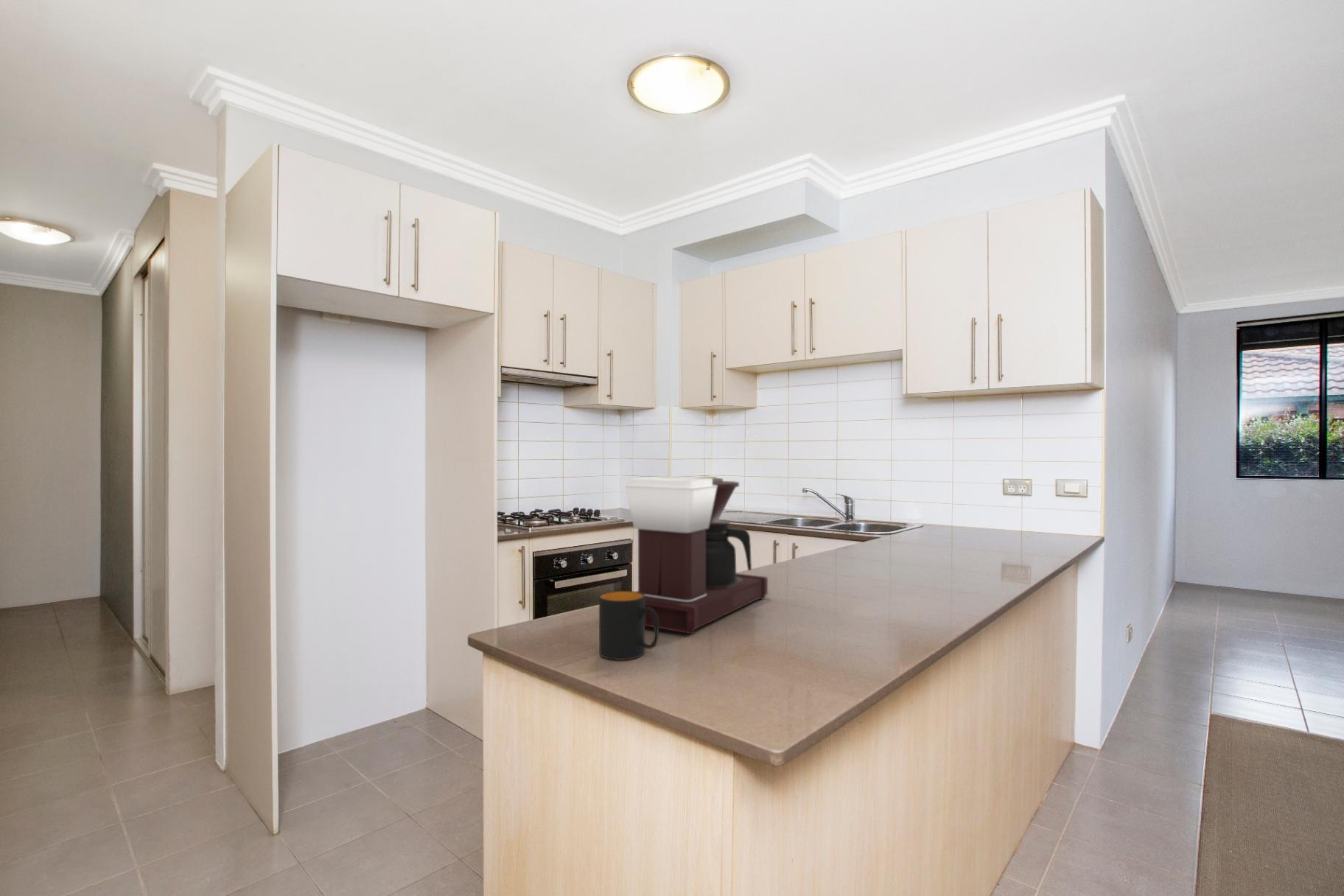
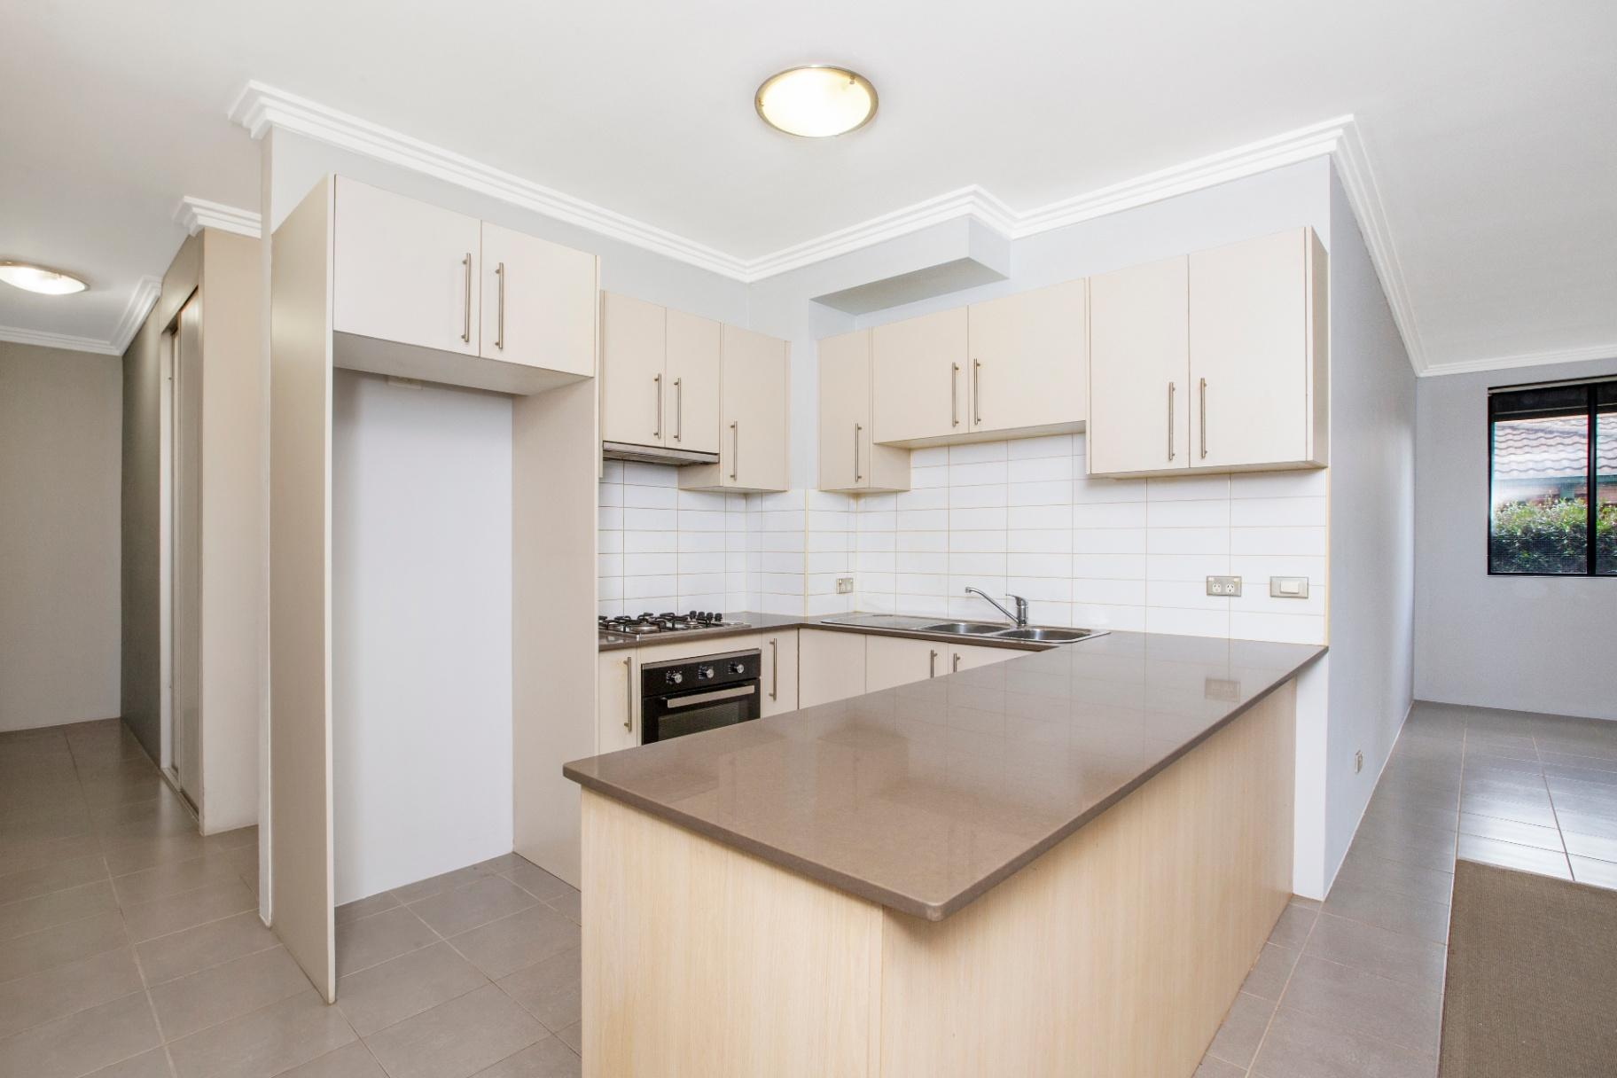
- coffee maker [624,476,769,635]
- mug [598,590,659,661]
